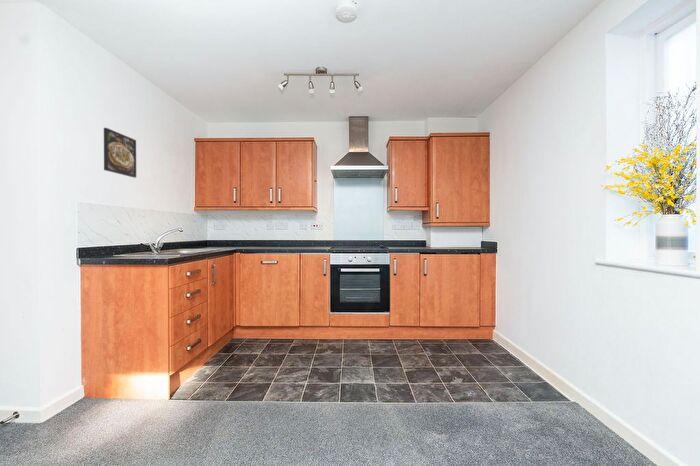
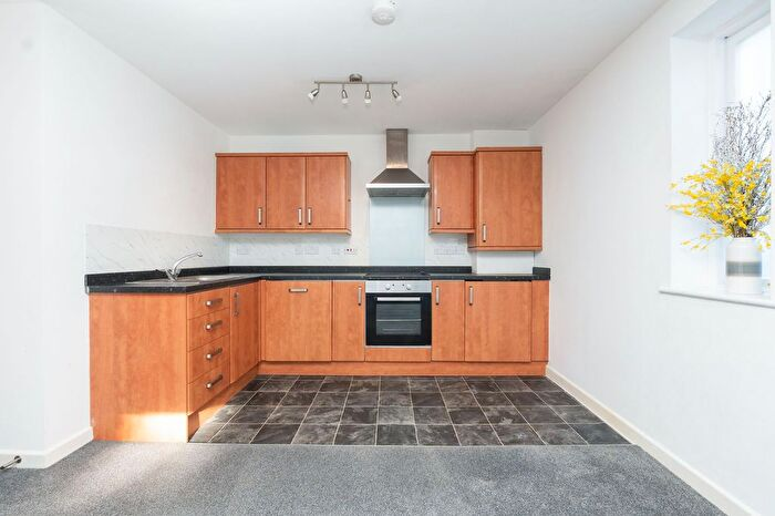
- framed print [103,127,137,179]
